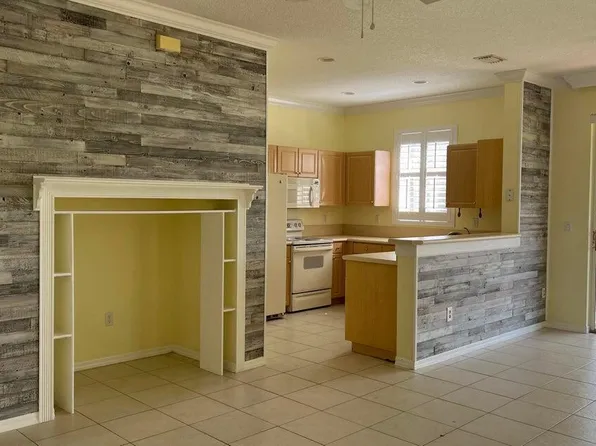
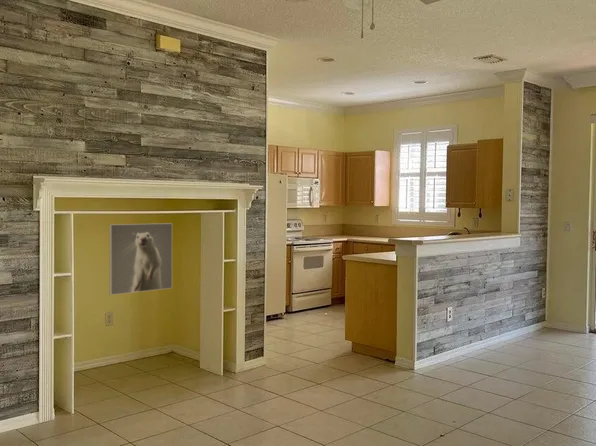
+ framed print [108,222,173,296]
